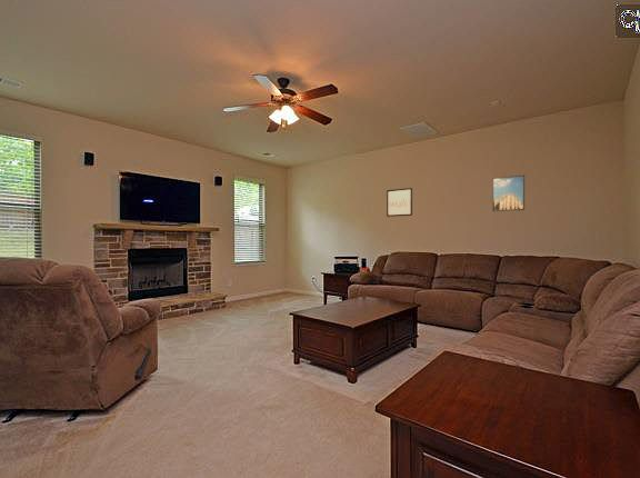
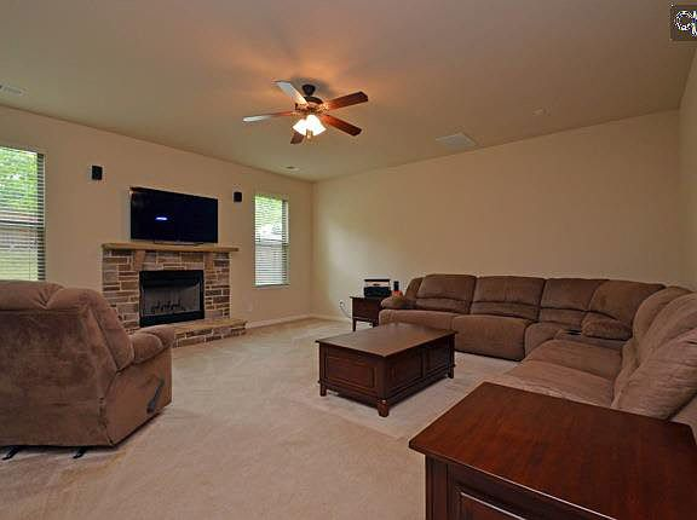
- wall art [386,187,413,218]
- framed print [491,173,526,212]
